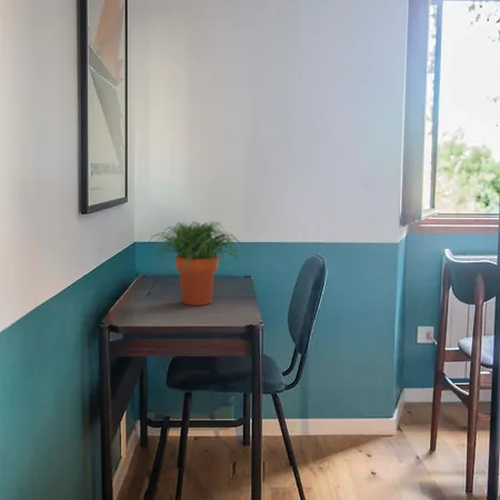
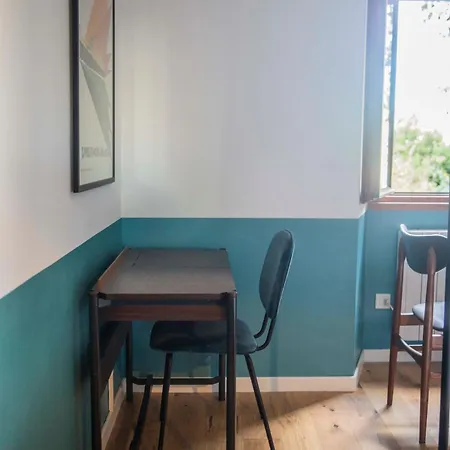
- potted plant [149,220,246,307]
